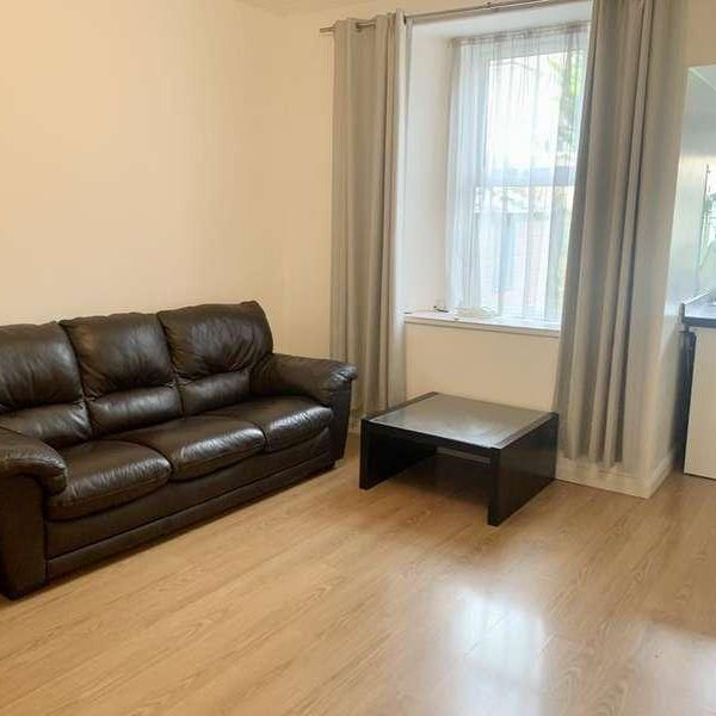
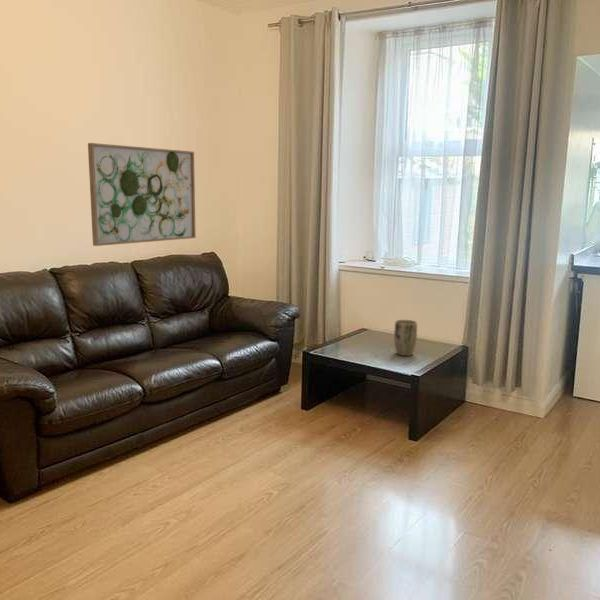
+ wall art [87,142,197,247]
+ plant pot [393,319,418,357]
